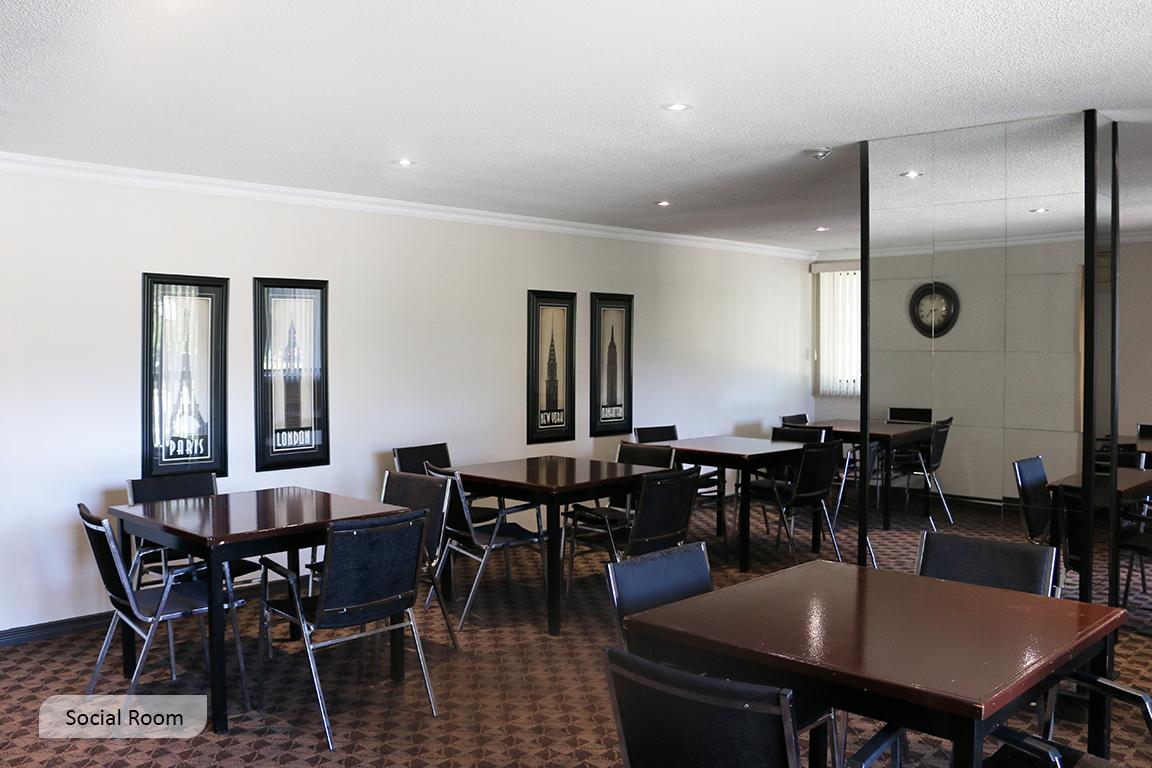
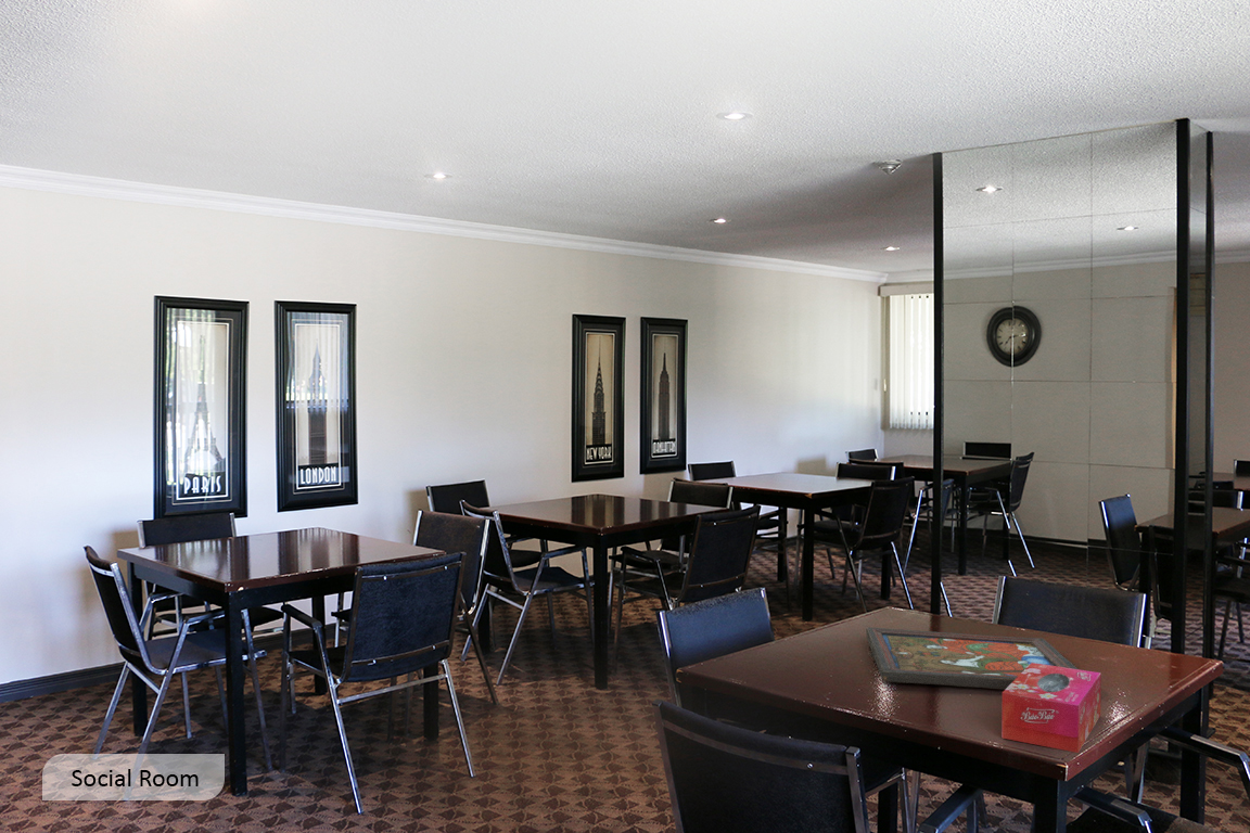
+ tissue box [1000,663,1102,754]
+ framed painting [865,626,1079,691]
